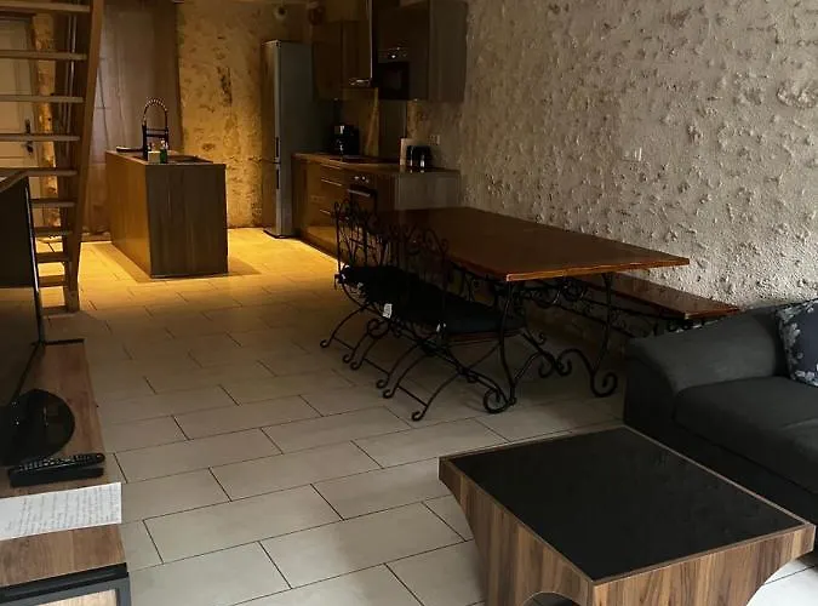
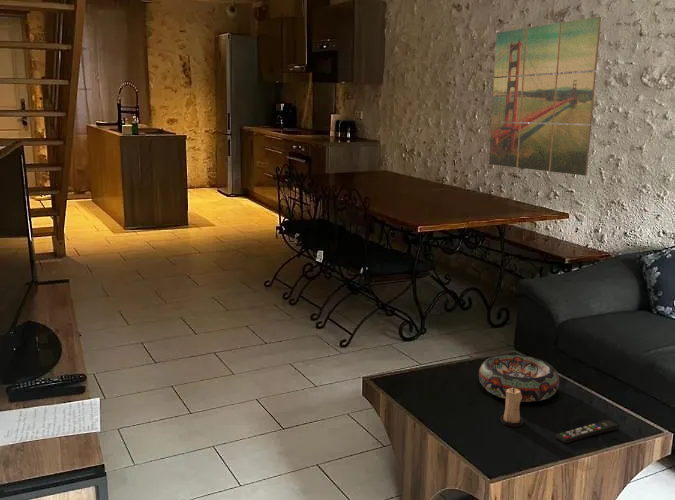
+ remote control [554,419,620,444]
+ wall art [488,16,602,177]
+ decorative bowl [478,354,560,403]
+ candle [499,387,524,428]
